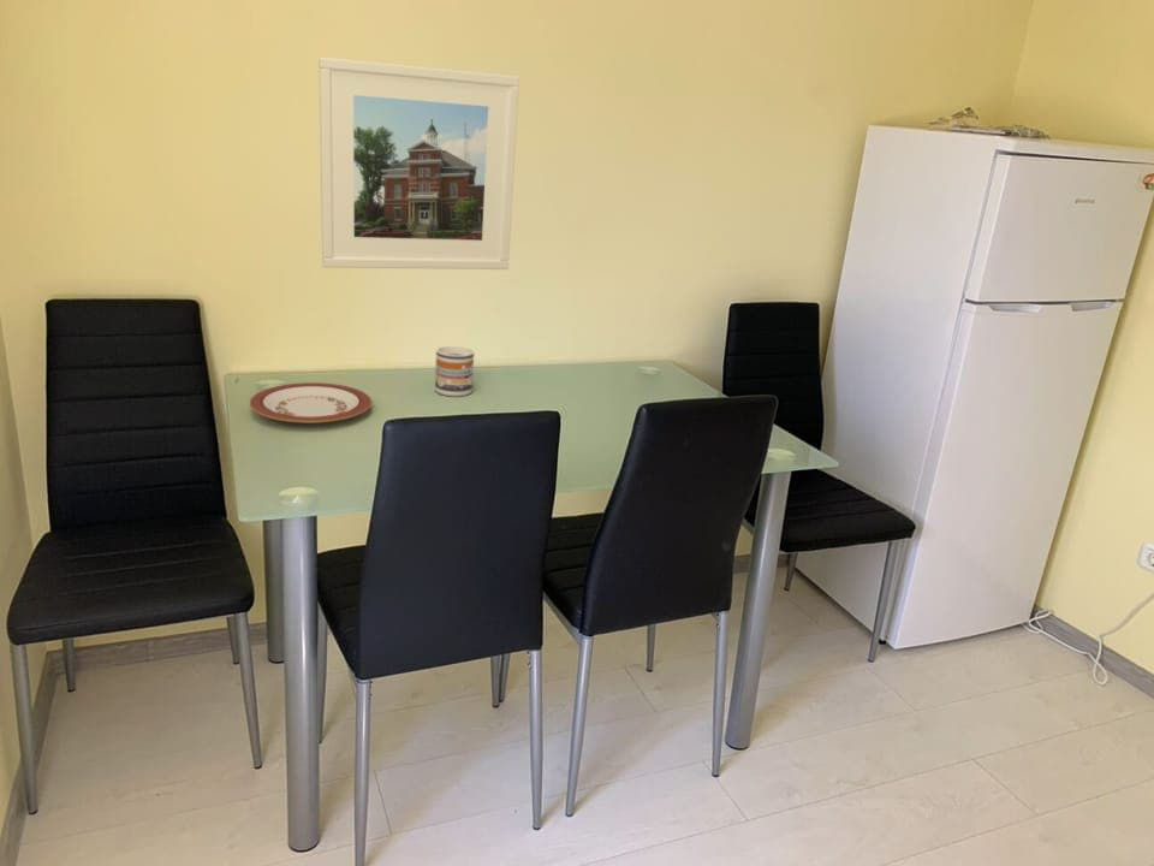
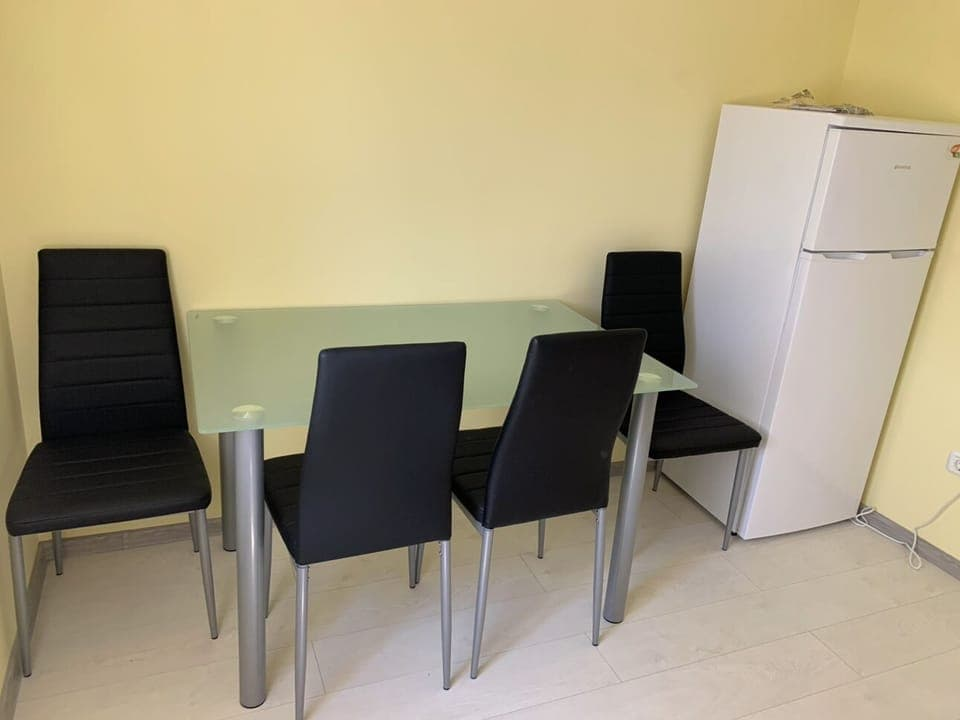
- plate [249,381,373,425]
- mug [434,344,475,397]
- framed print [317,57,521,271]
